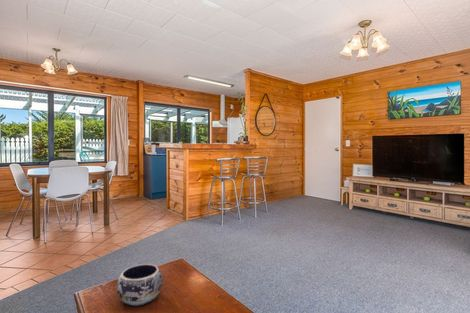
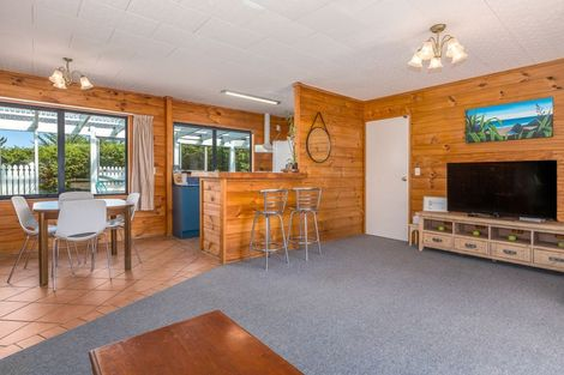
- decorative bowl [116,263,164,307]
